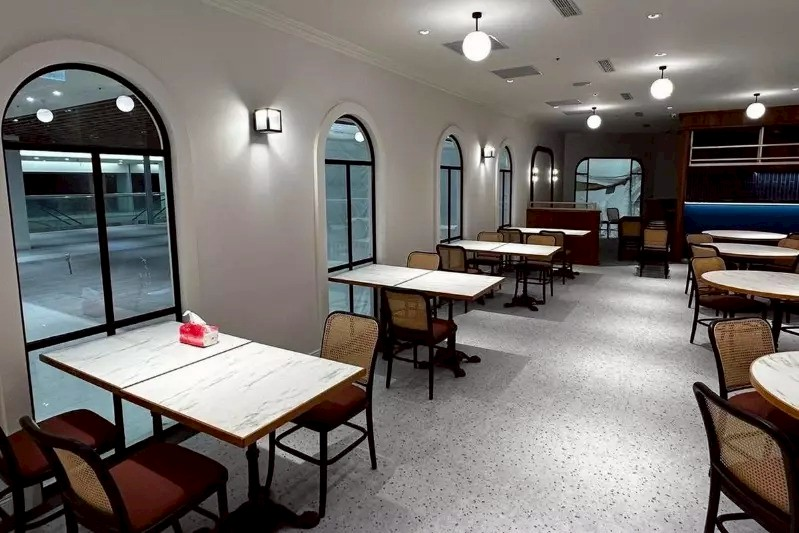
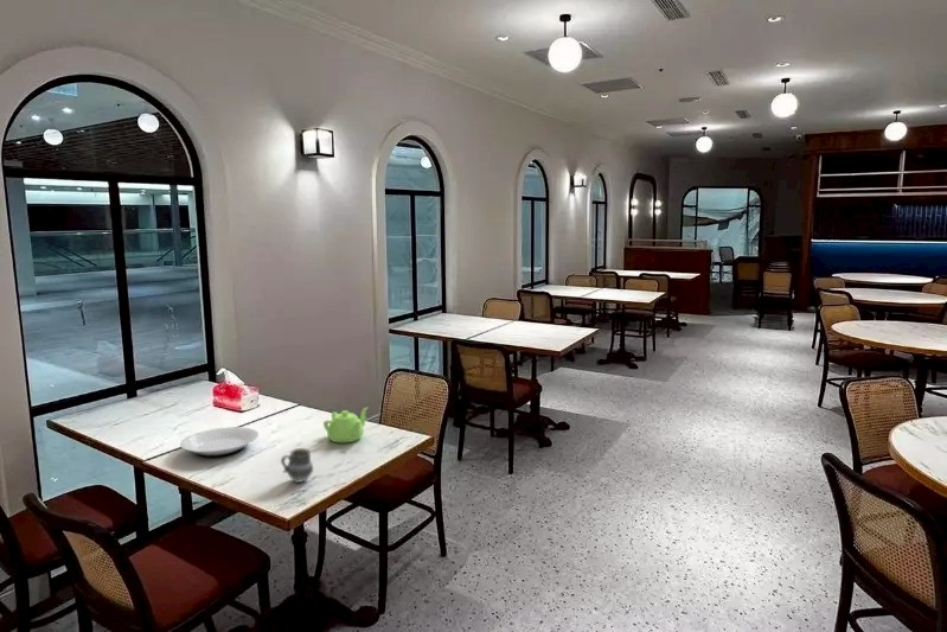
+ teapot [322,406,370,443]
+ cup [280,447,314,484]
+ plate [179,426,260,459]
